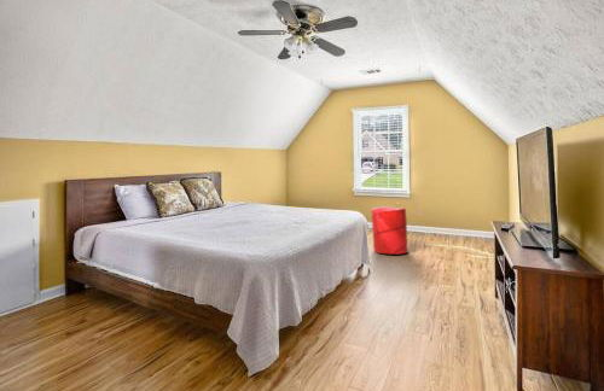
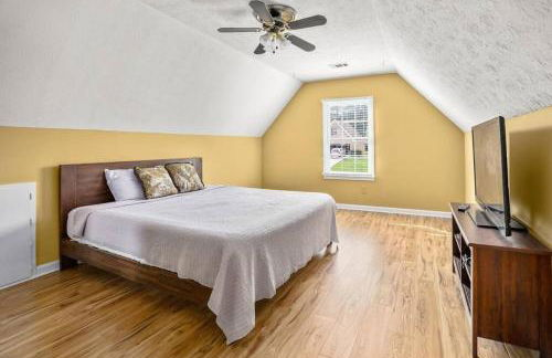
- laundry hamper [371,205,408,255]
